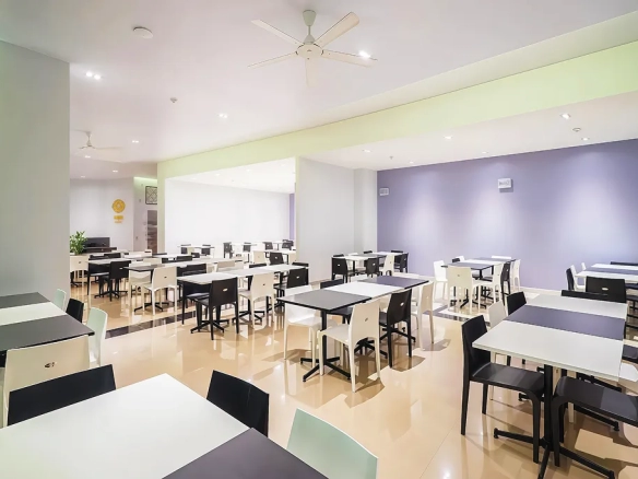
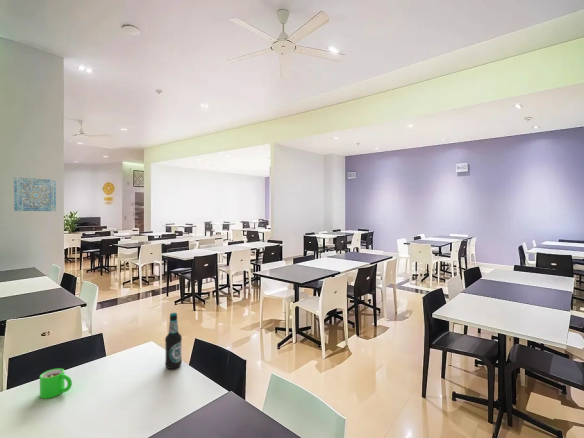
+ wall art [13,176,57,212]
+ mug [39,367,73,399]
+ bottle [164,312,183,370]
